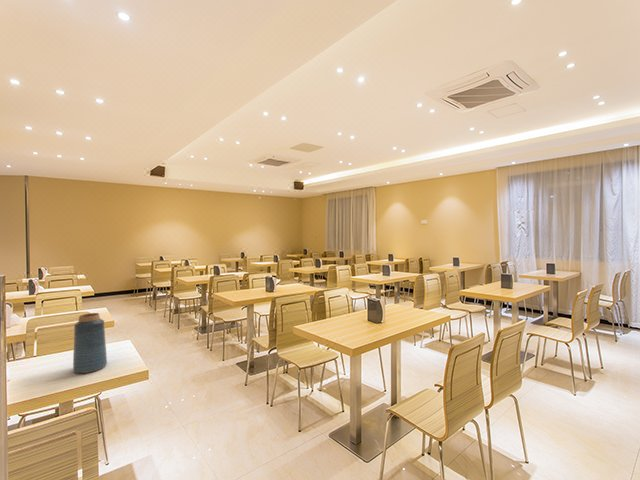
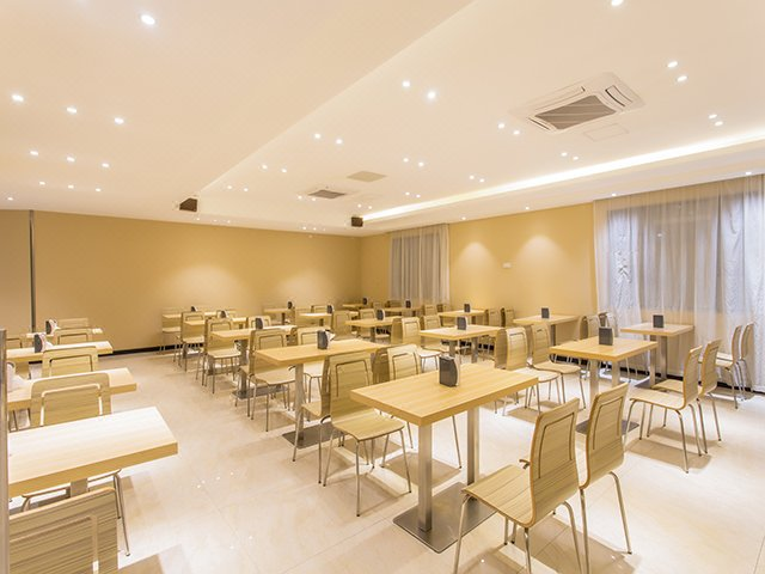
- vase [72,312,108,374]
